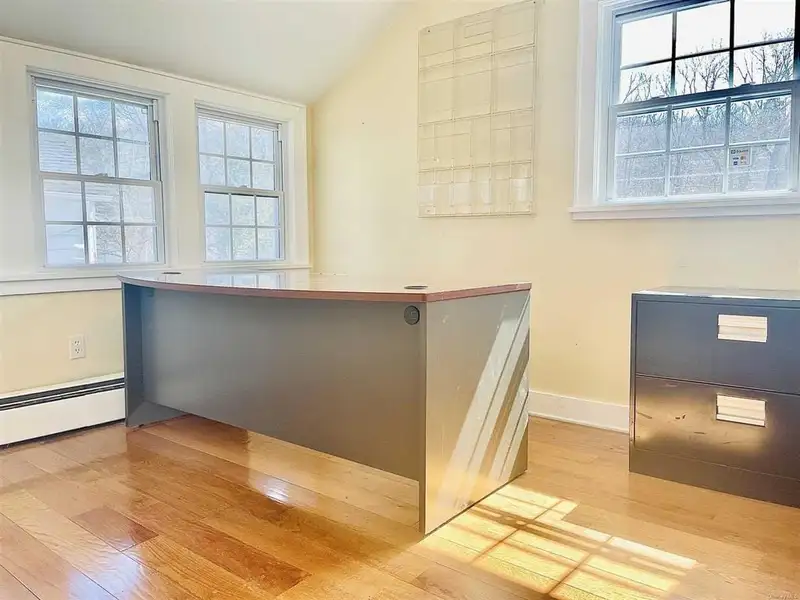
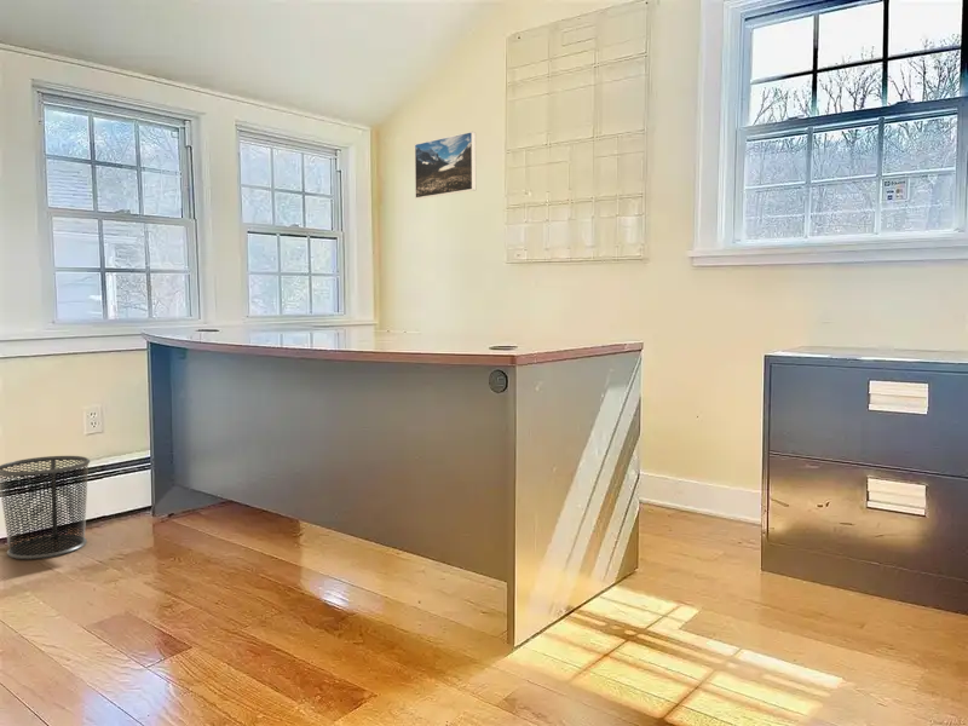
+ waste bin [0,455,91,560]
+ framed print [414,131,477,200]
